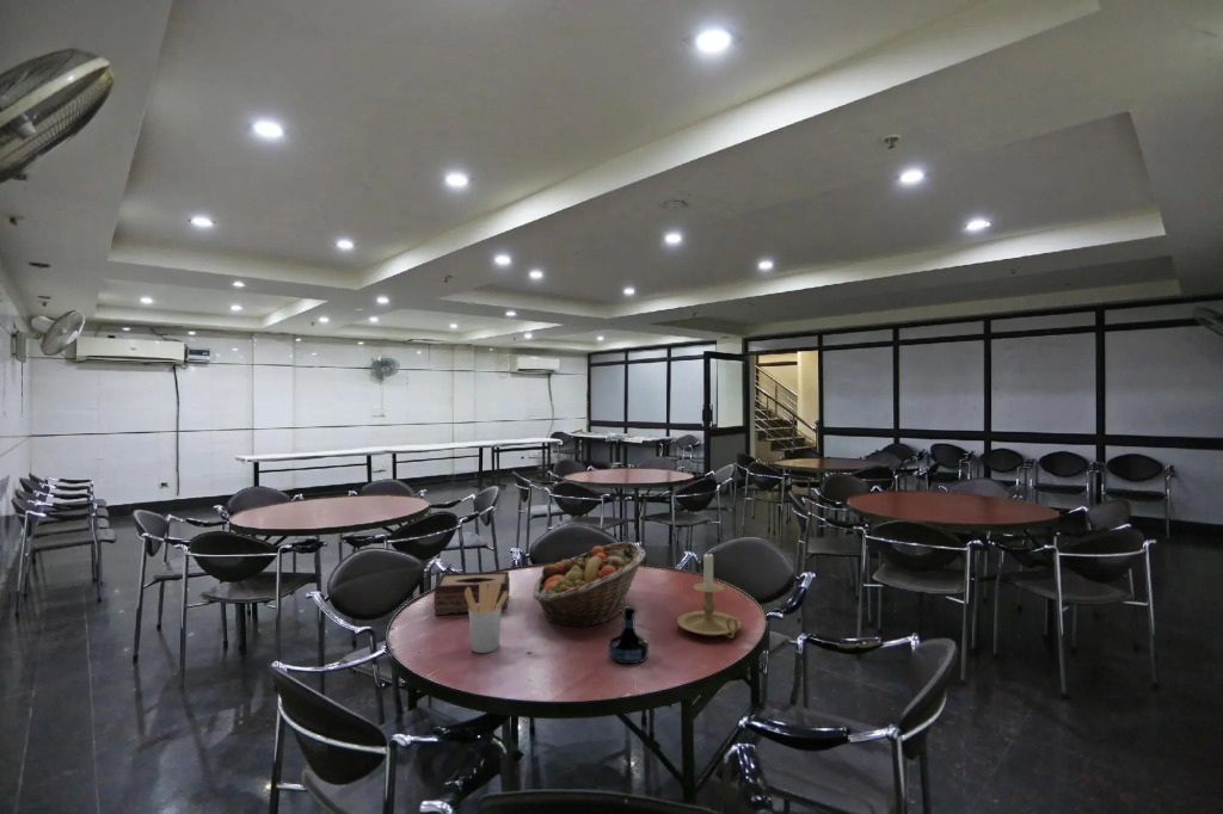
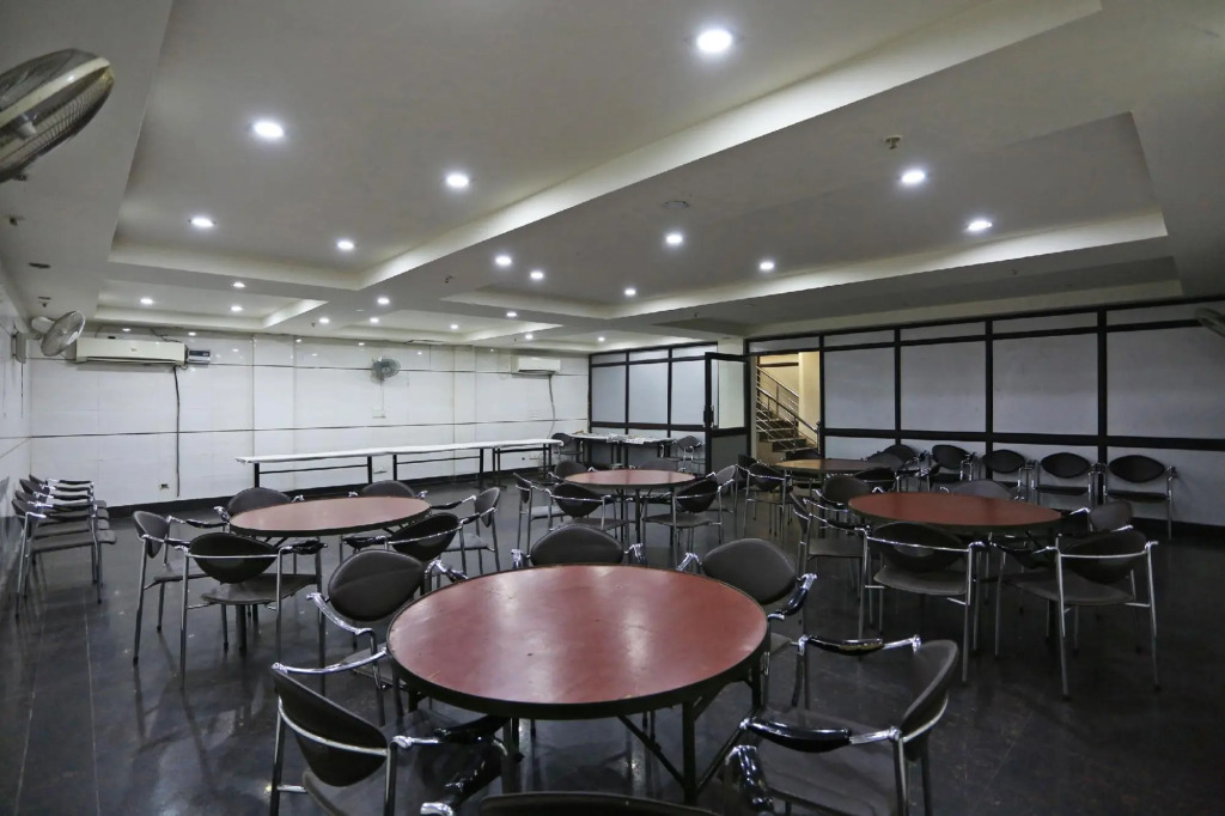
- utensil holder [465,581,508,654]
- fruit basket [531,541,647,629]
- tissue box [432,571,511,616]
- candle holder [676,550,743,640]
- tequila bottle [608,605,650,665]
